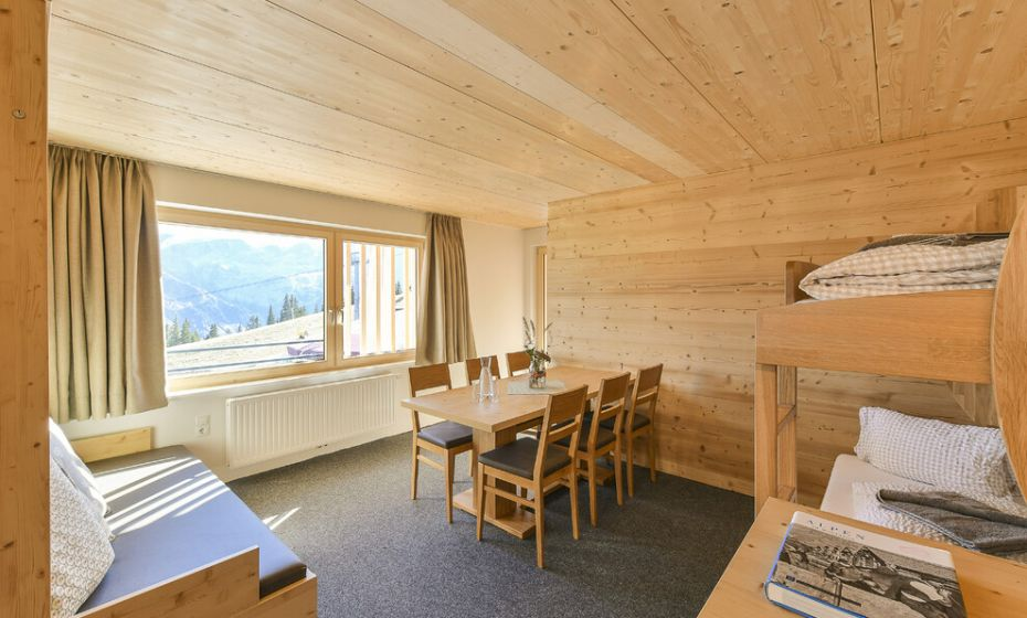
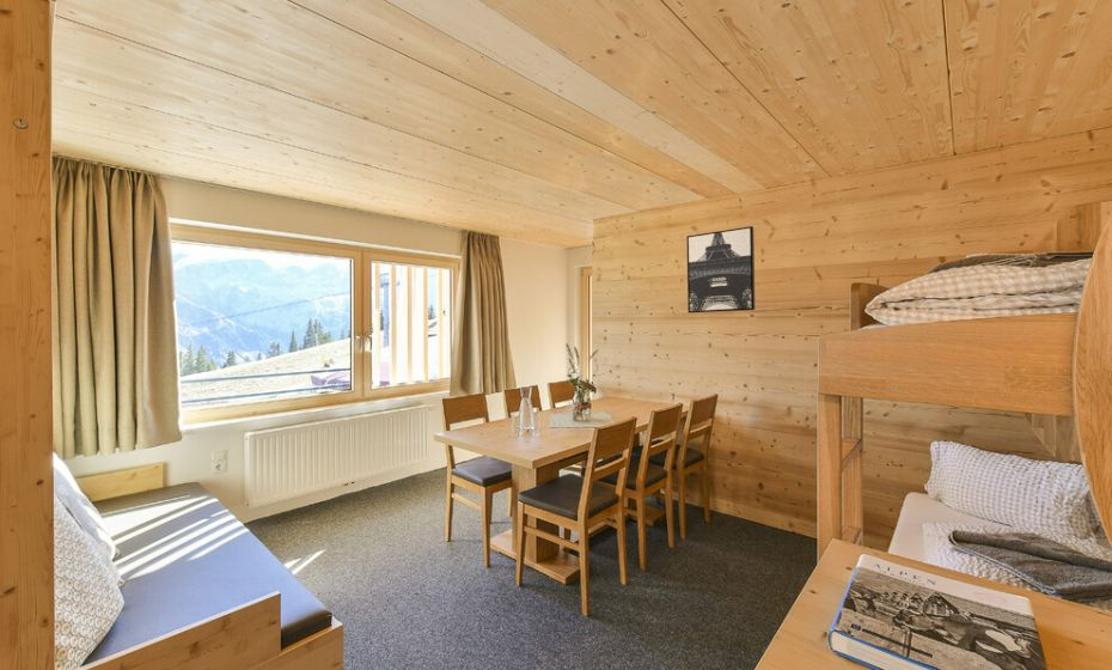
+ wall art [685,225,756,315]
